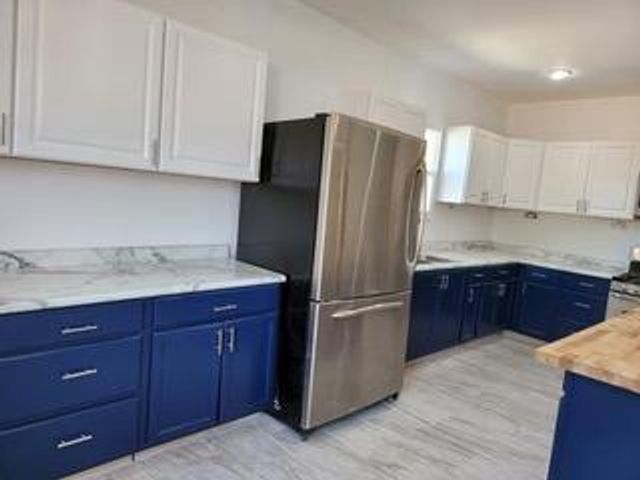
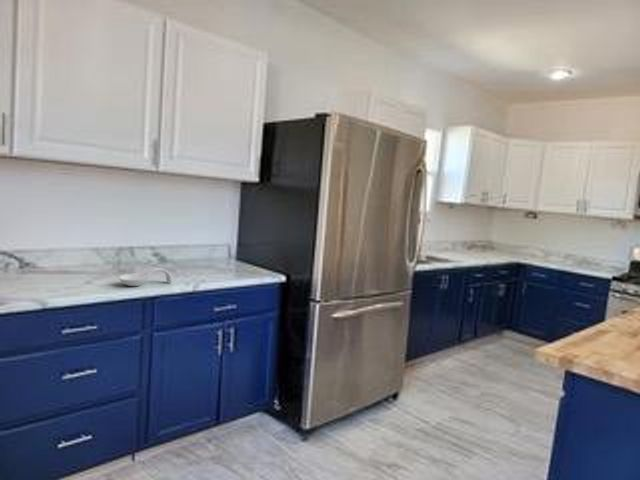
+ spoon rest [118,267,173,287]
